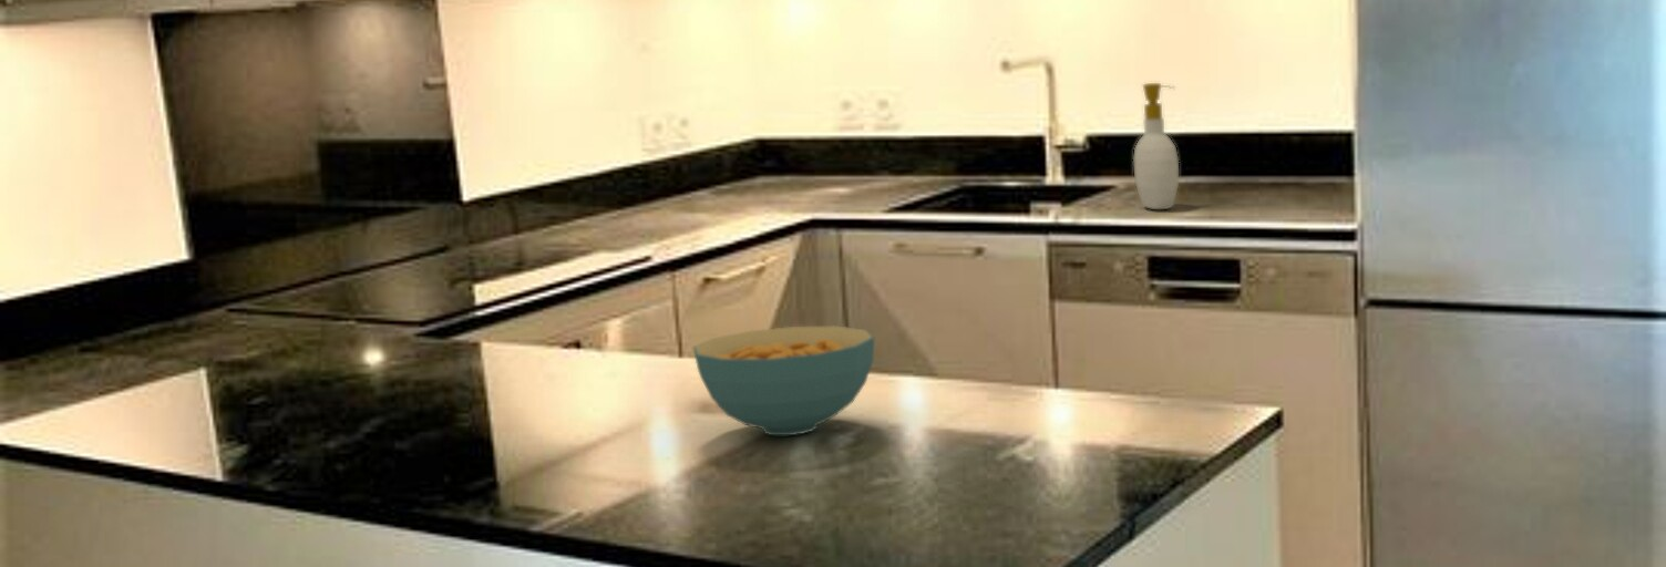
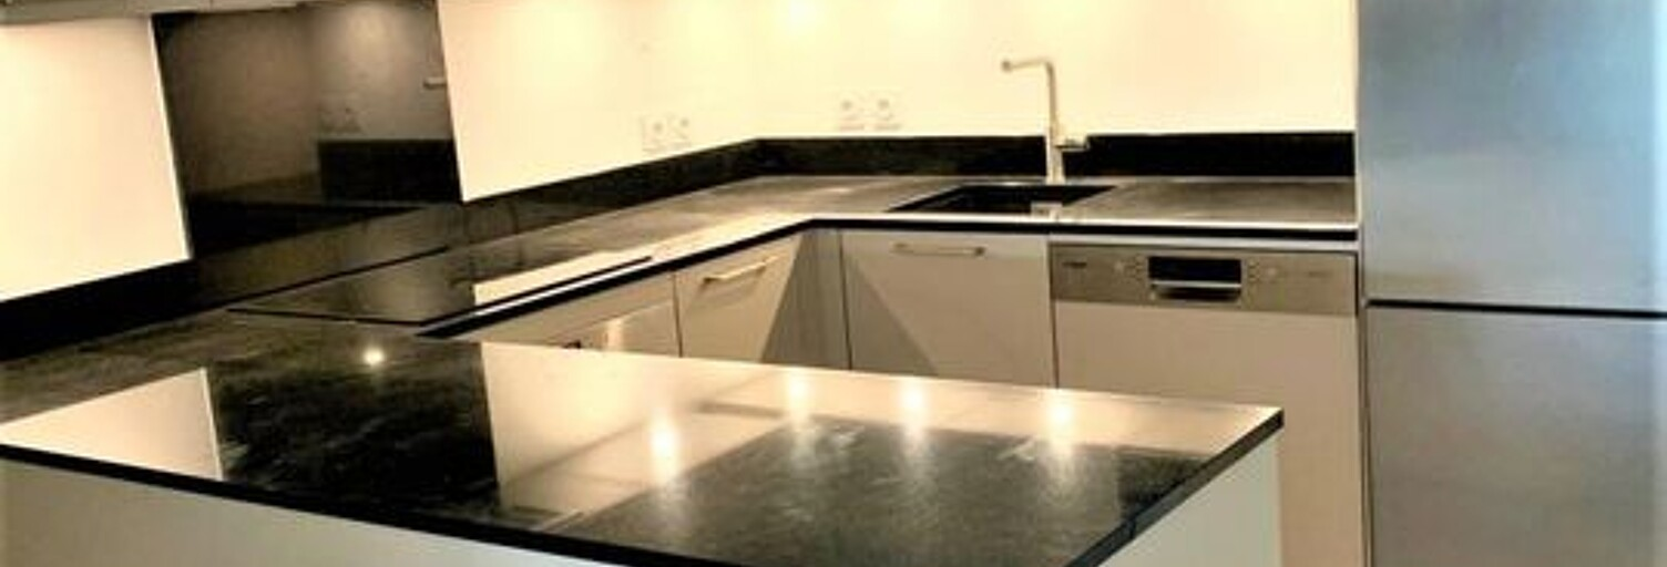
- cereal bowl [692,324,875,436]
- soap bottle [1133,82,1180,210]
